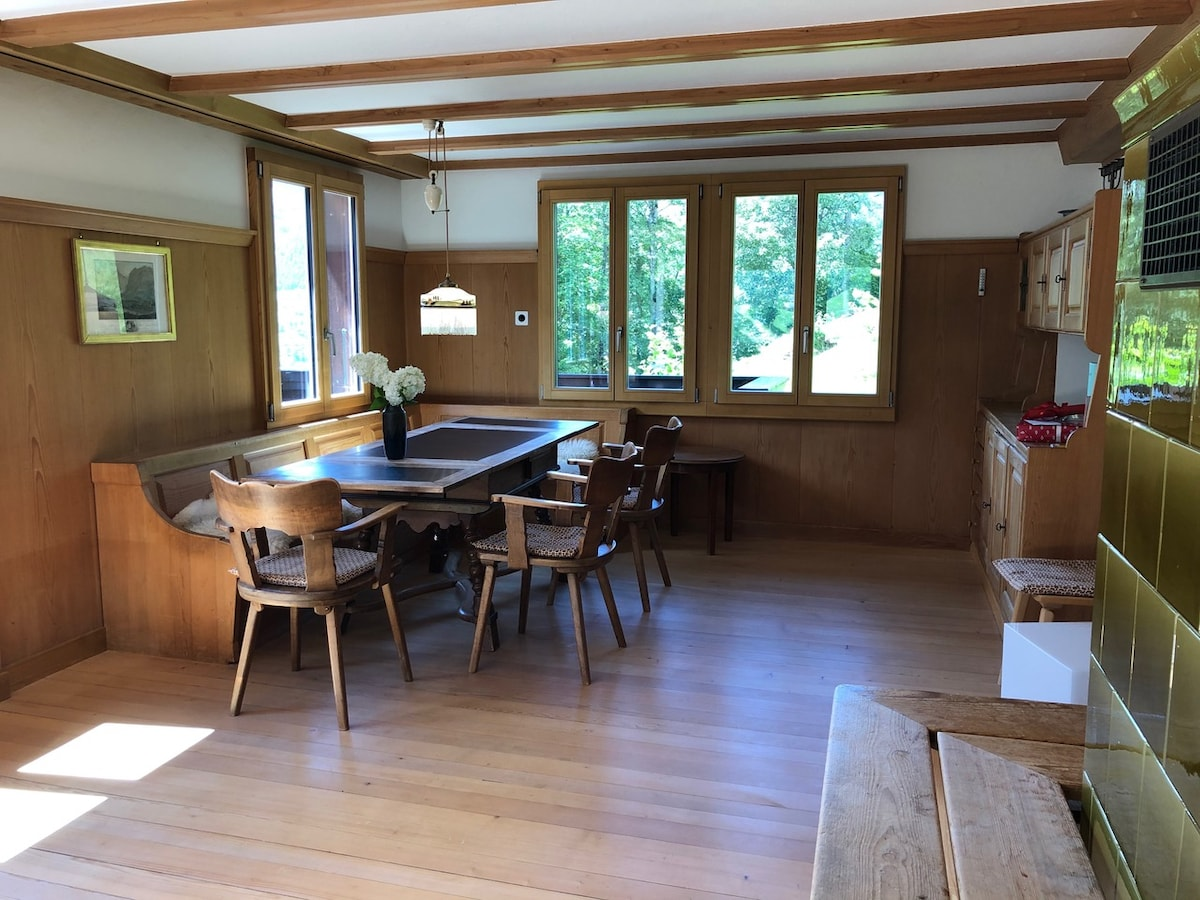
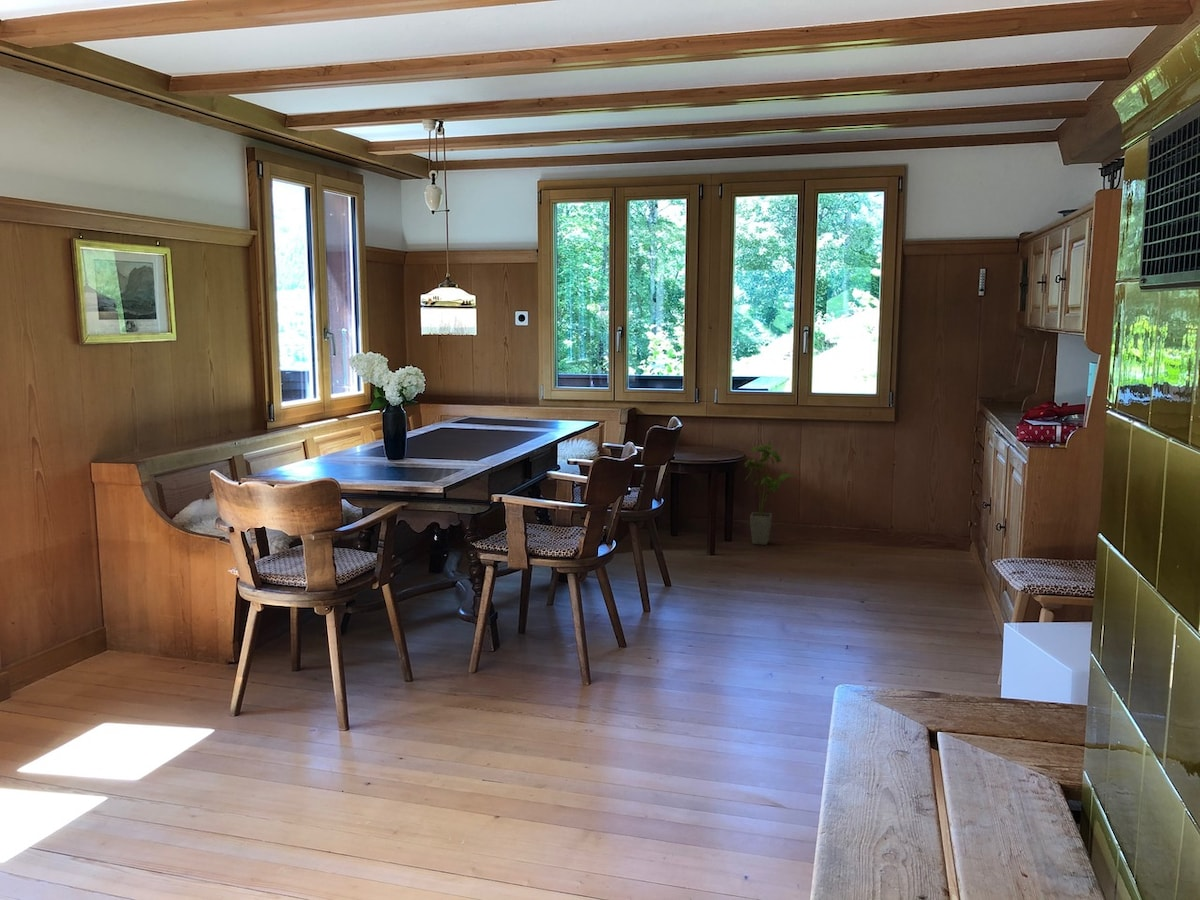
+ house plant [742,444,799,546]
